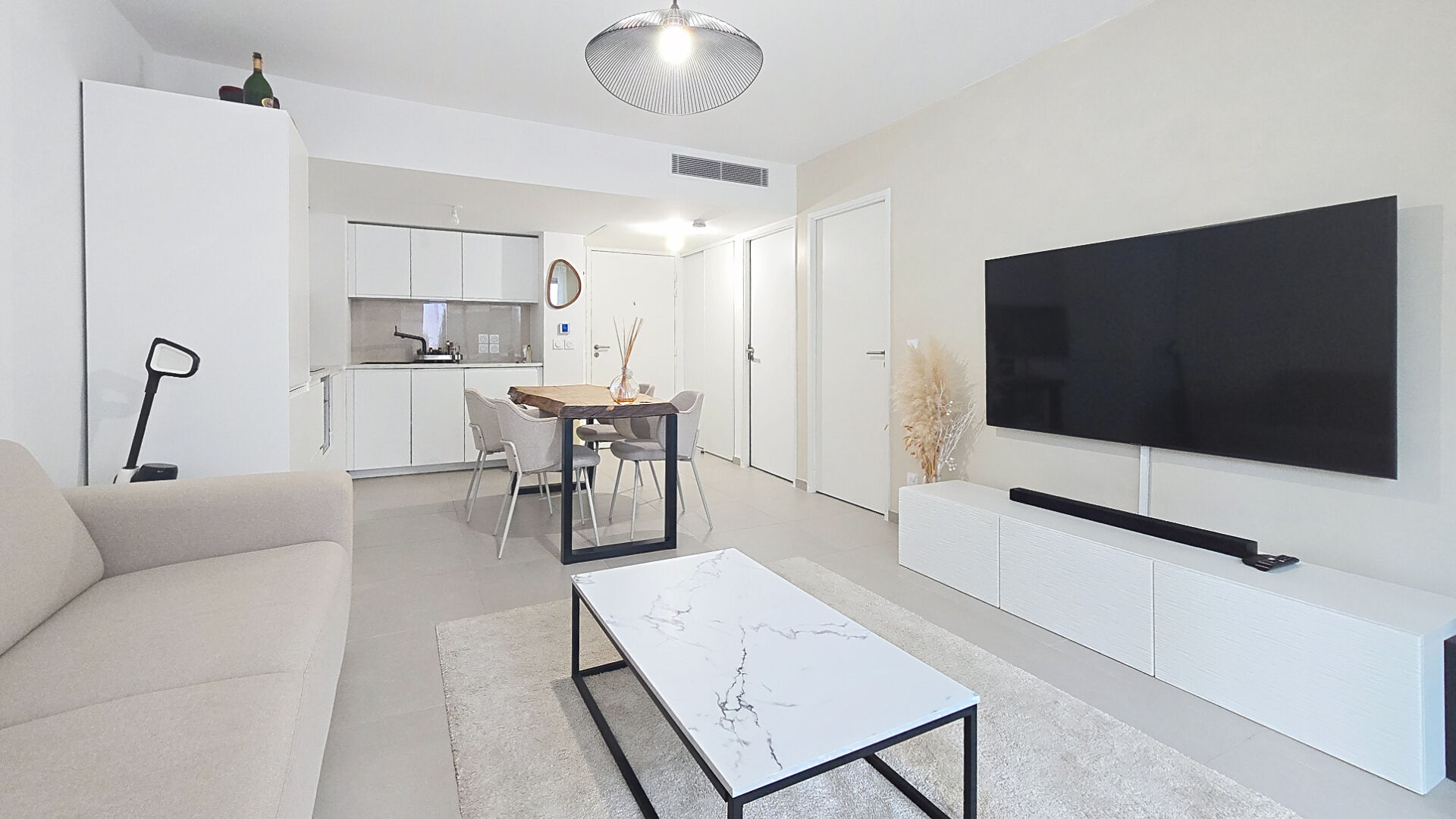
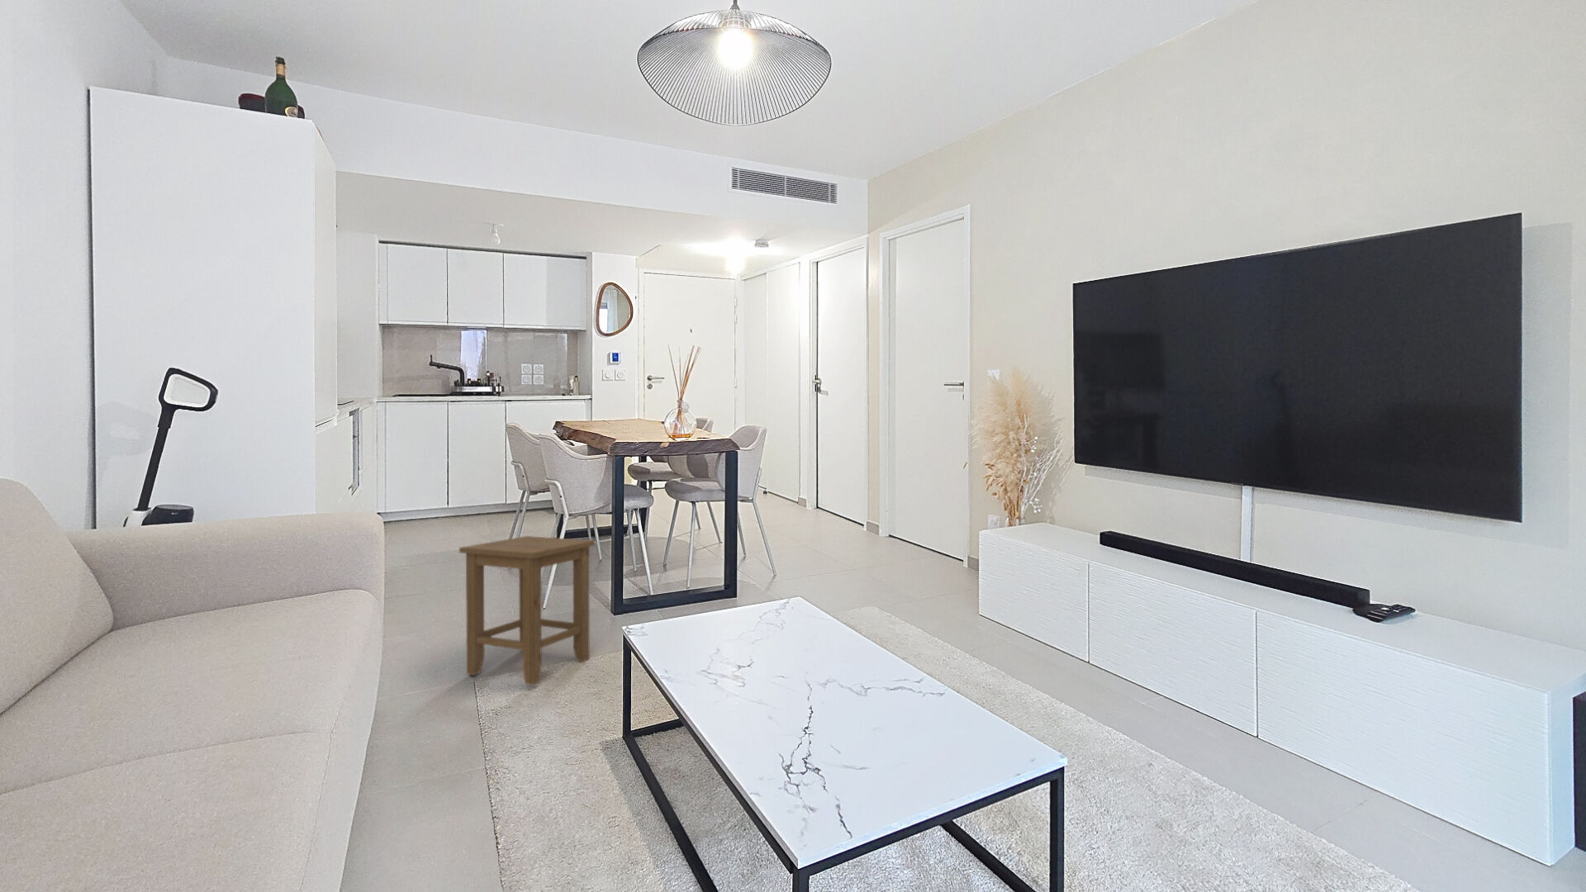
+ stool [459,535,596,685]
